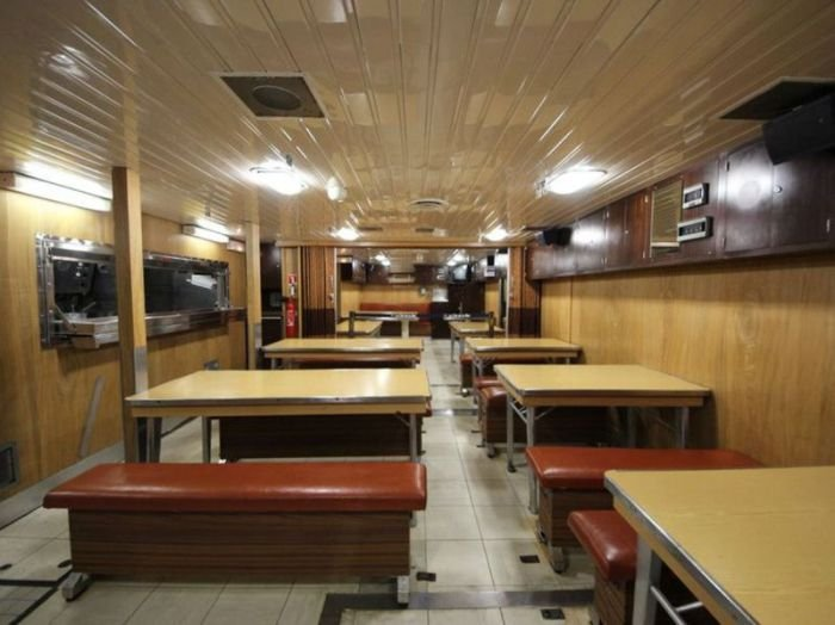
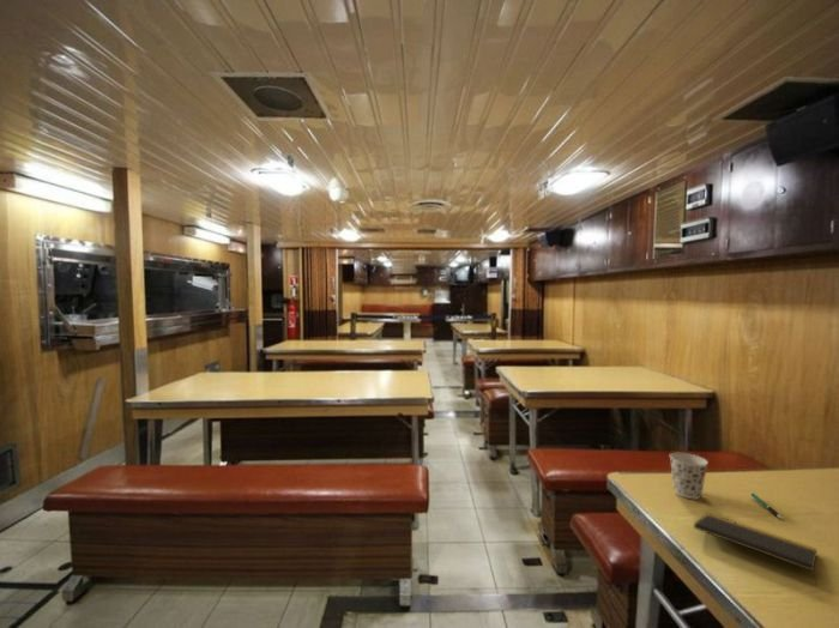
+ notepad [693,512,819,587]
+ pen [748,491,784,520]
+ cup [669,452,710,501]
